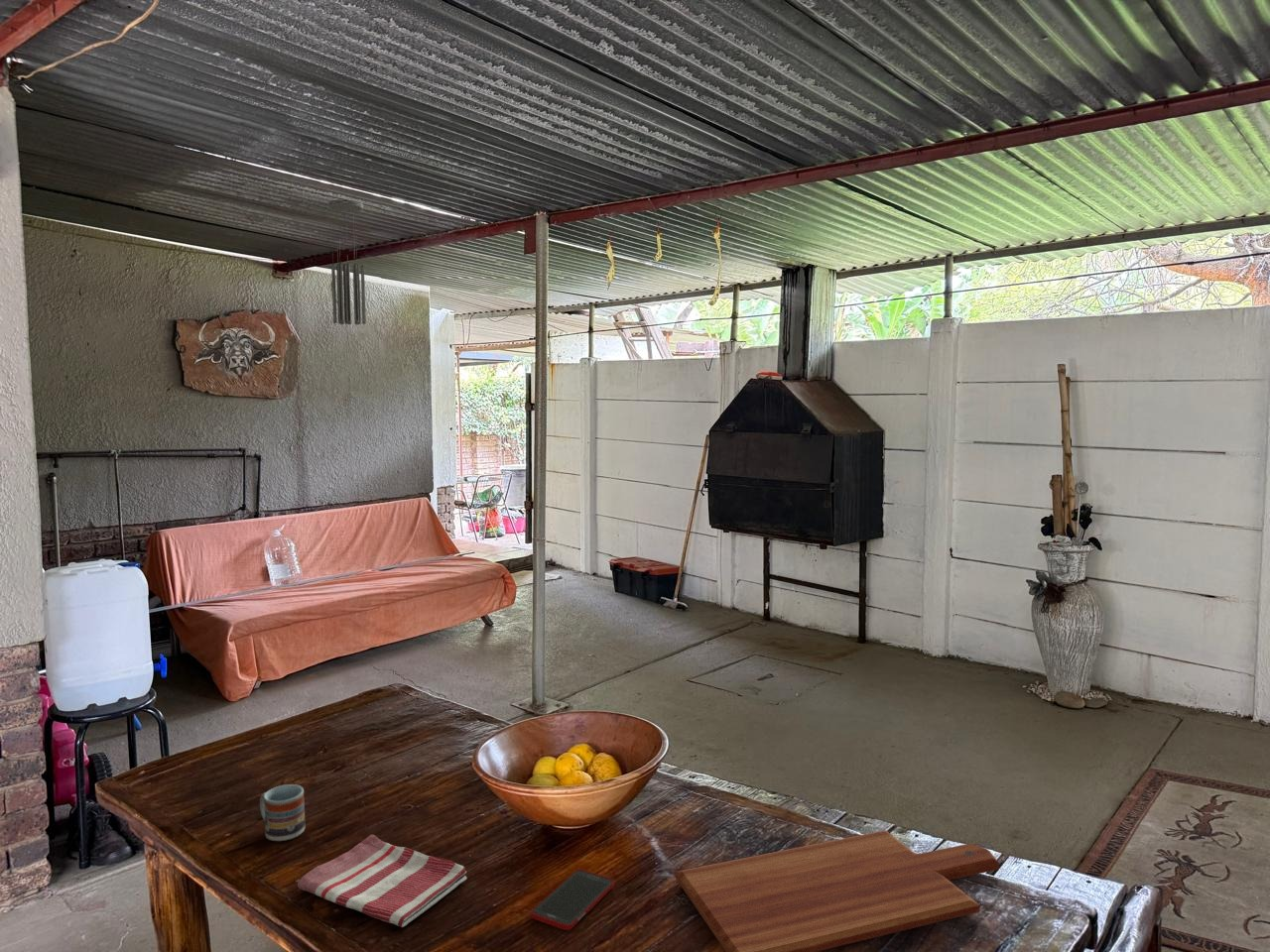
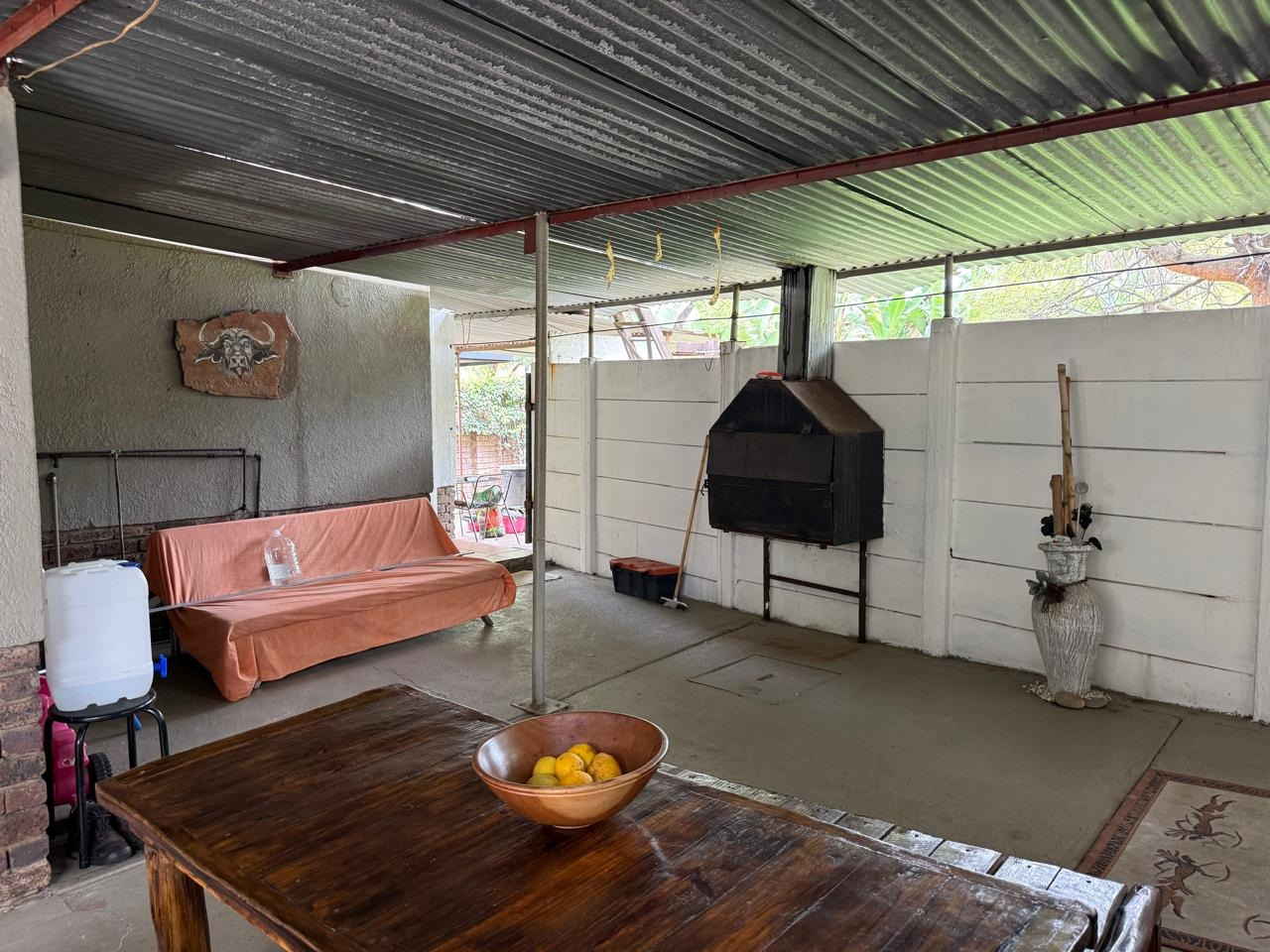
- cutting board [675,829,1000,952]
- wind chime [327,198,367,326]
- cup [259,783,306,842]
- cell phone [530,869,615,931]
- dish towel [297,834,467,928]
